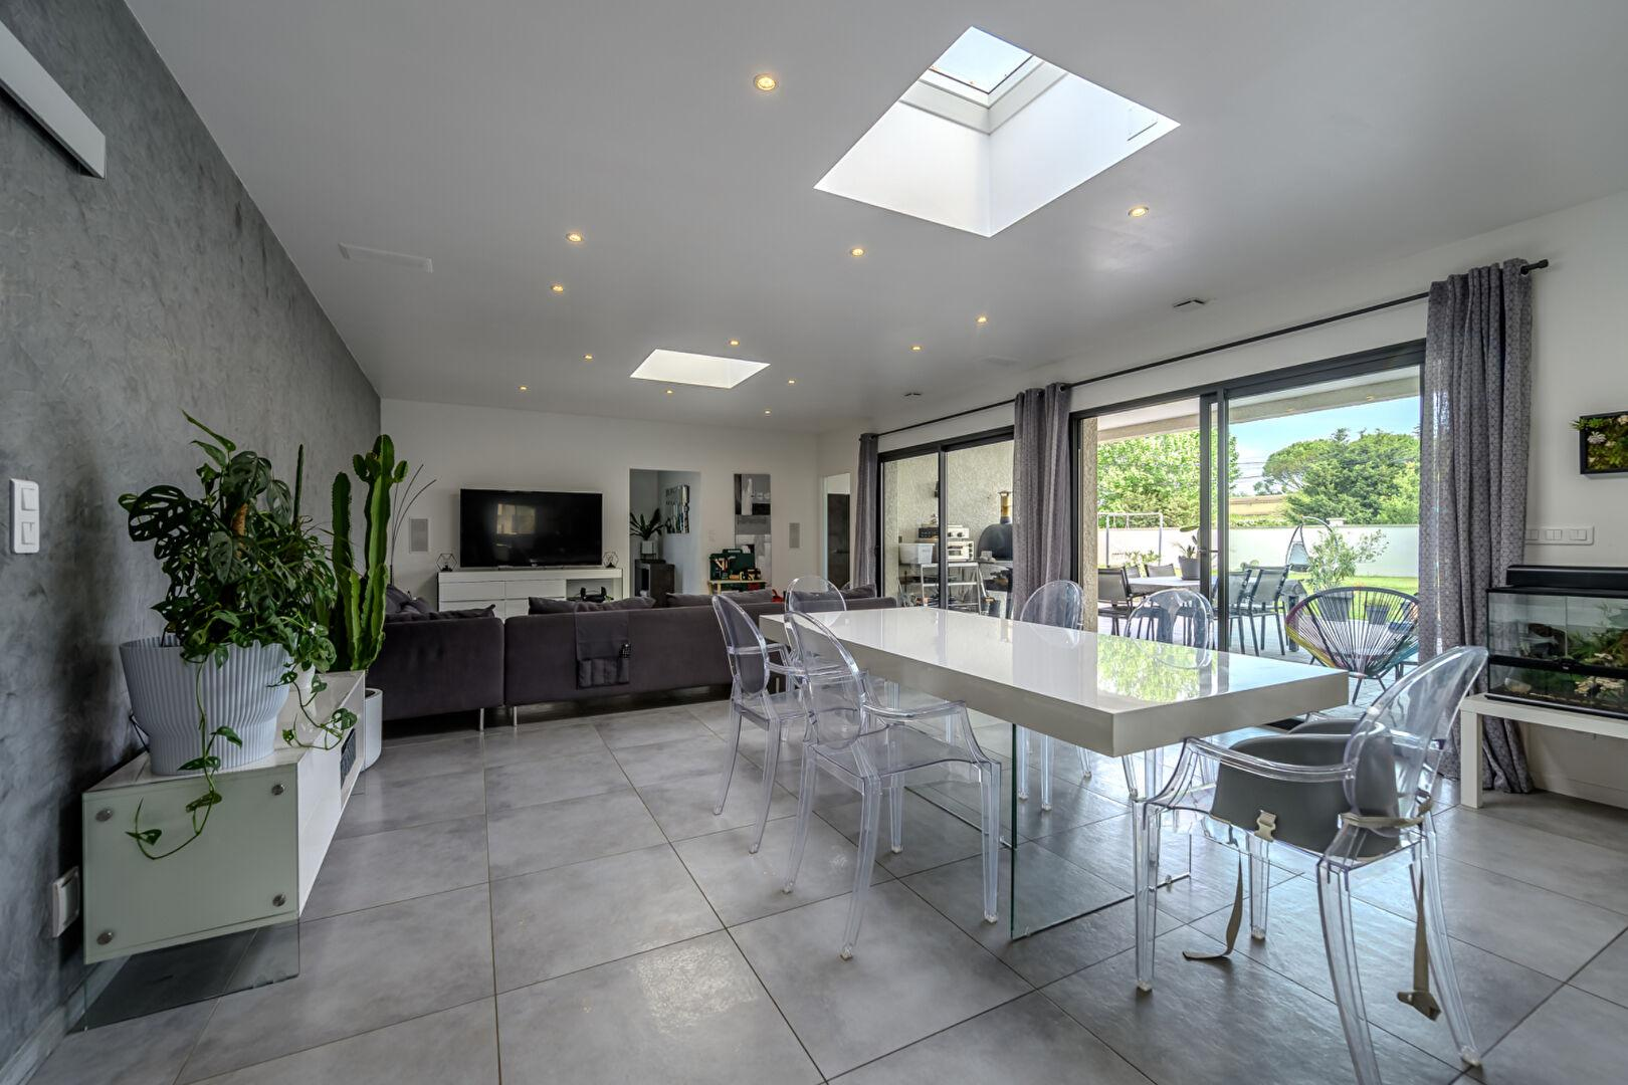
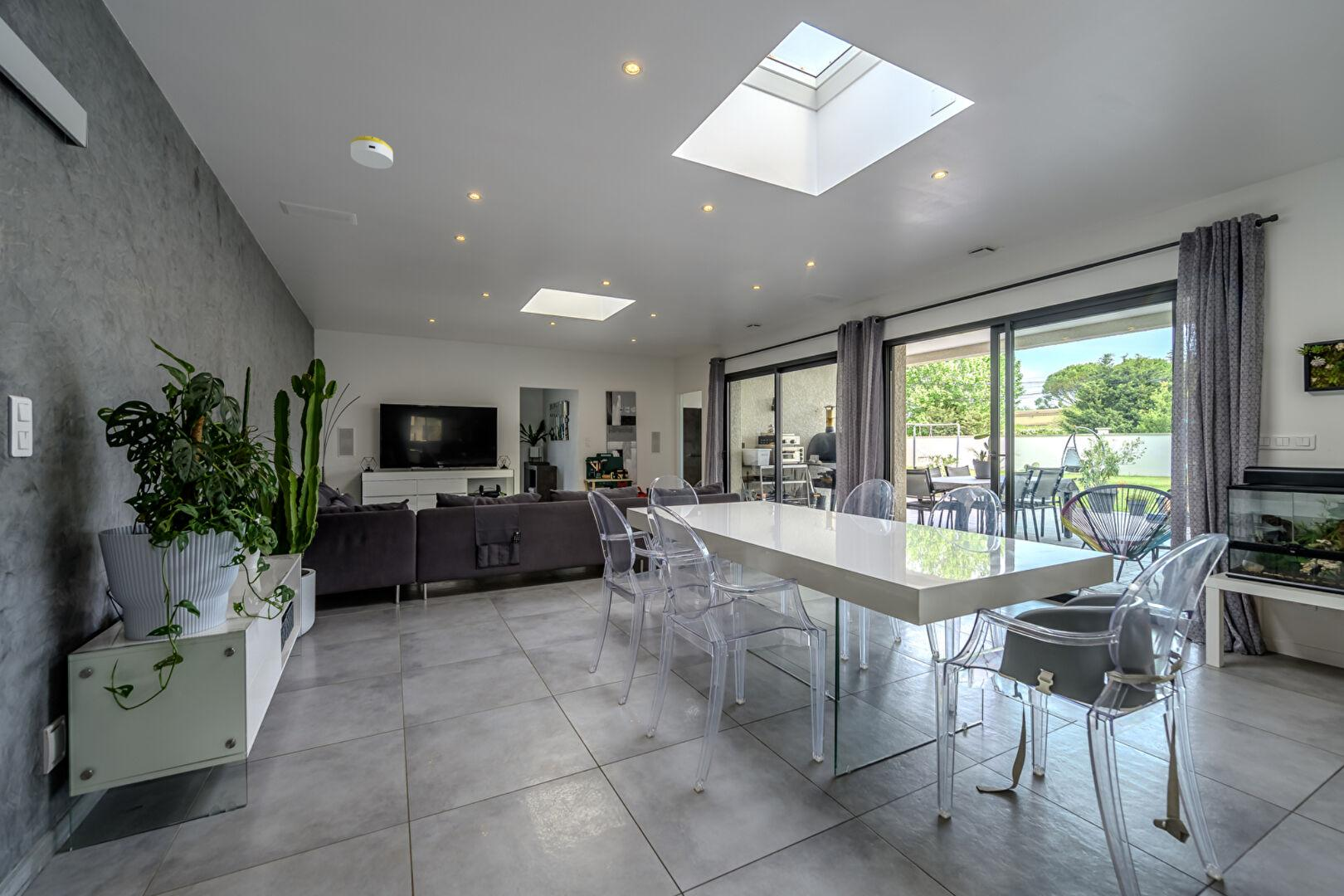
+ smoke detector [350,135,394,169]
